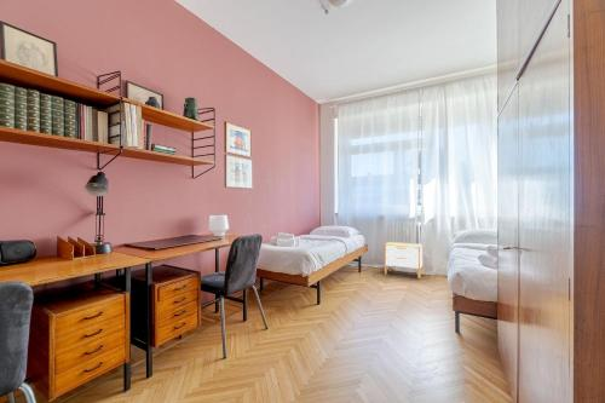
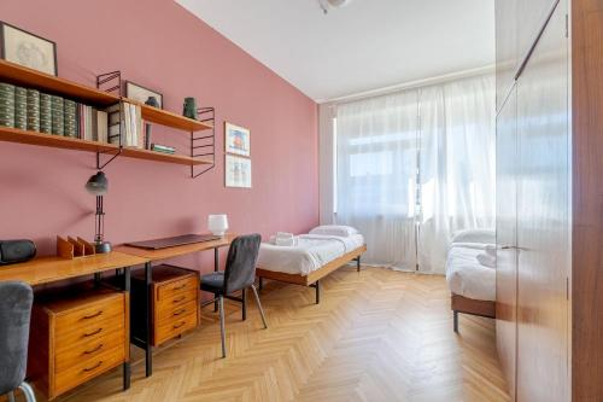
- nightstand [384,241,424,280]
